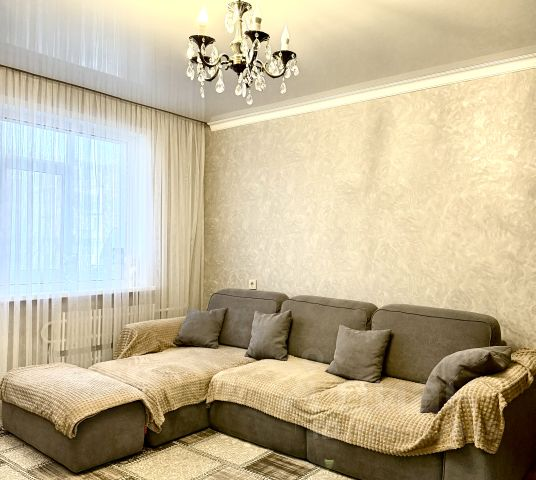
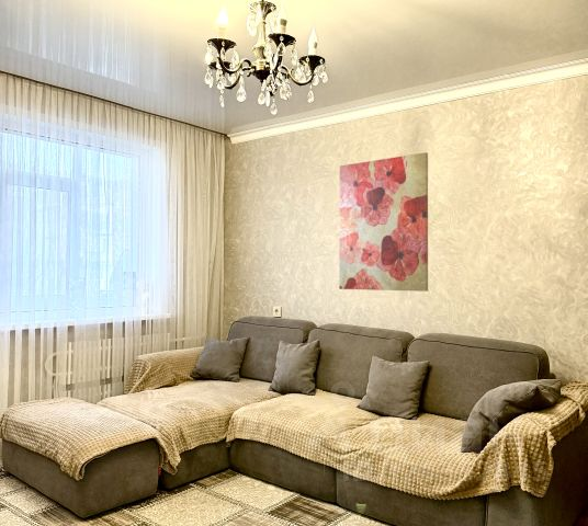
+ wall art [338,151,429,293]
